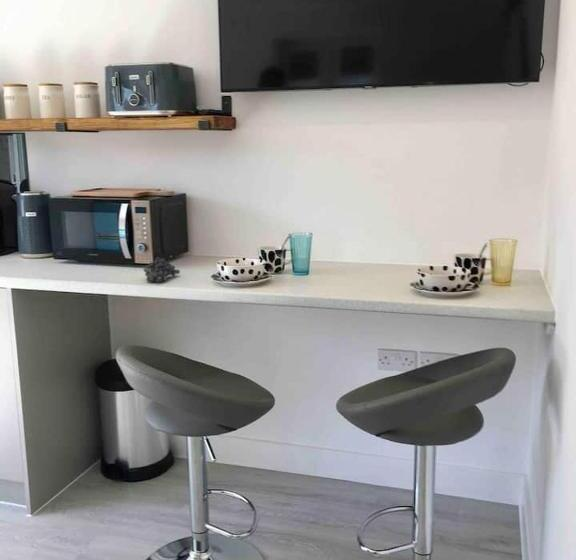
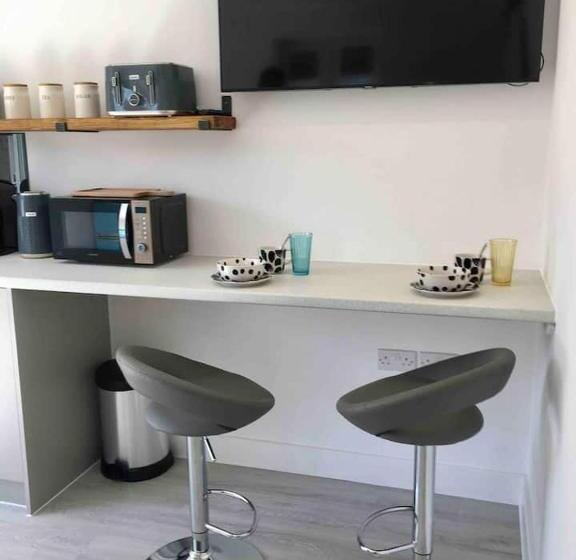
- fruit [142,256,181,283]
